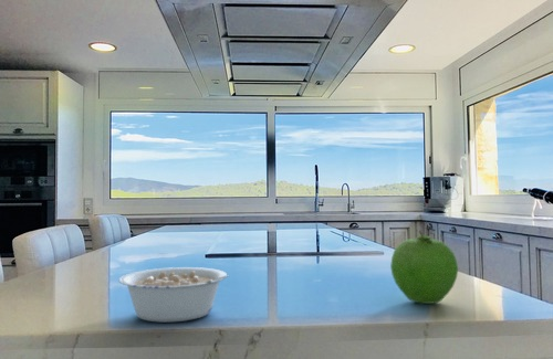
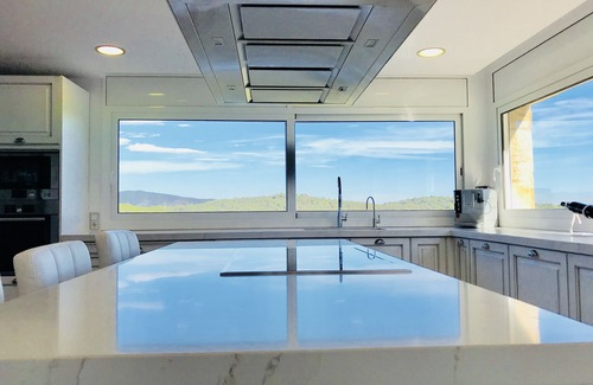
- legume [118,266,230,324]
- fruit [389,230,459,305]
